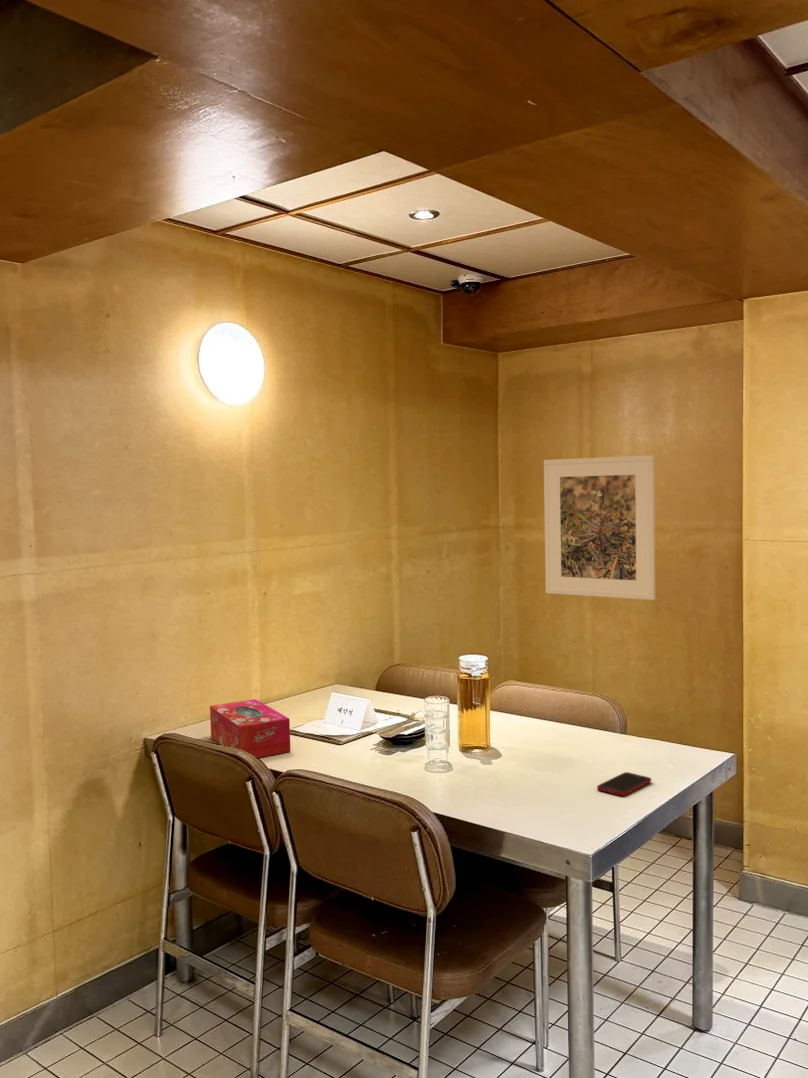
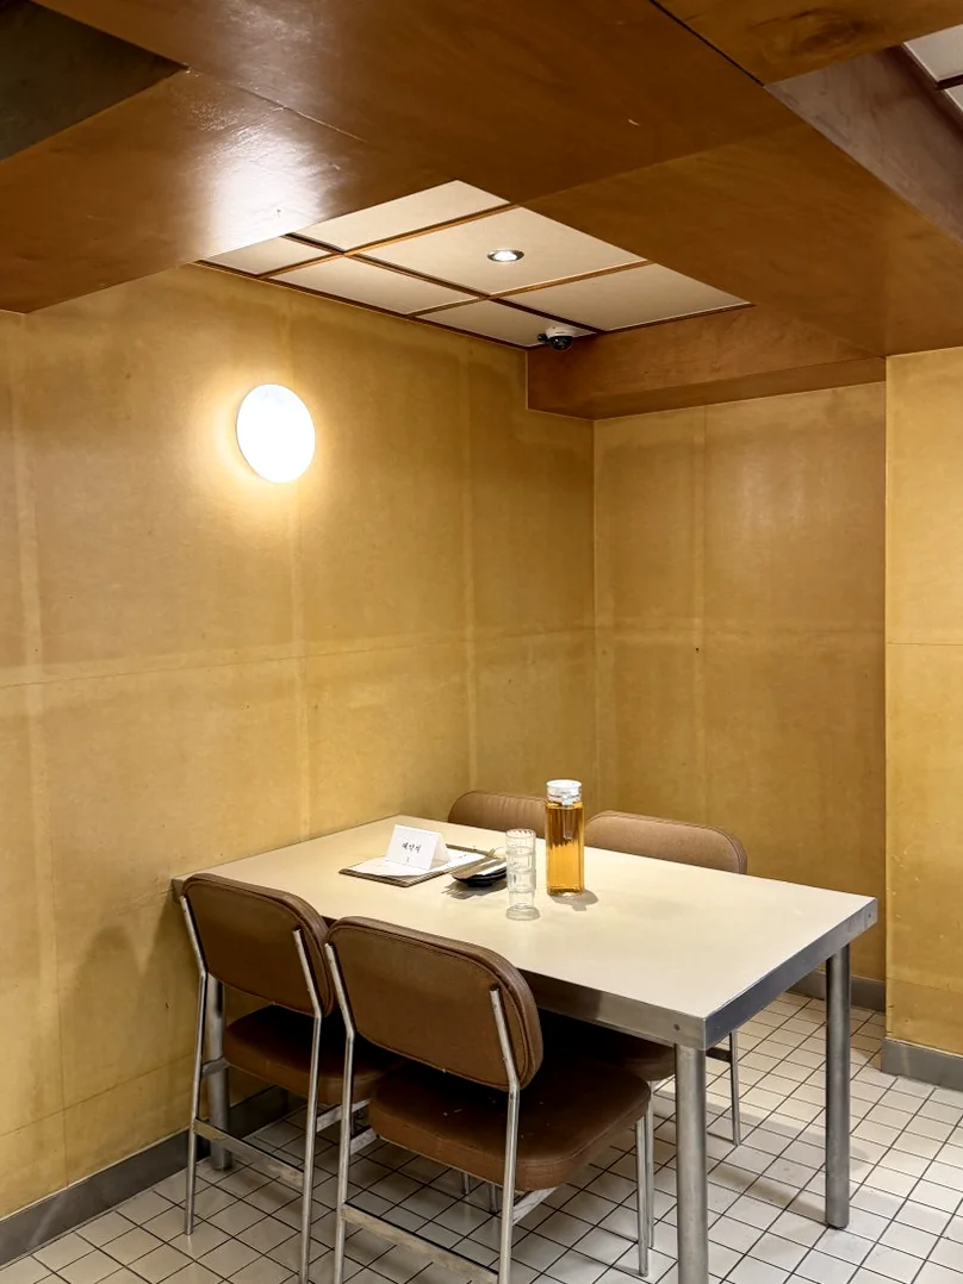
- tissue box [209,698,291,759]
- cell phone [596,771,652,797]
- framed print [543,454,656,601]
